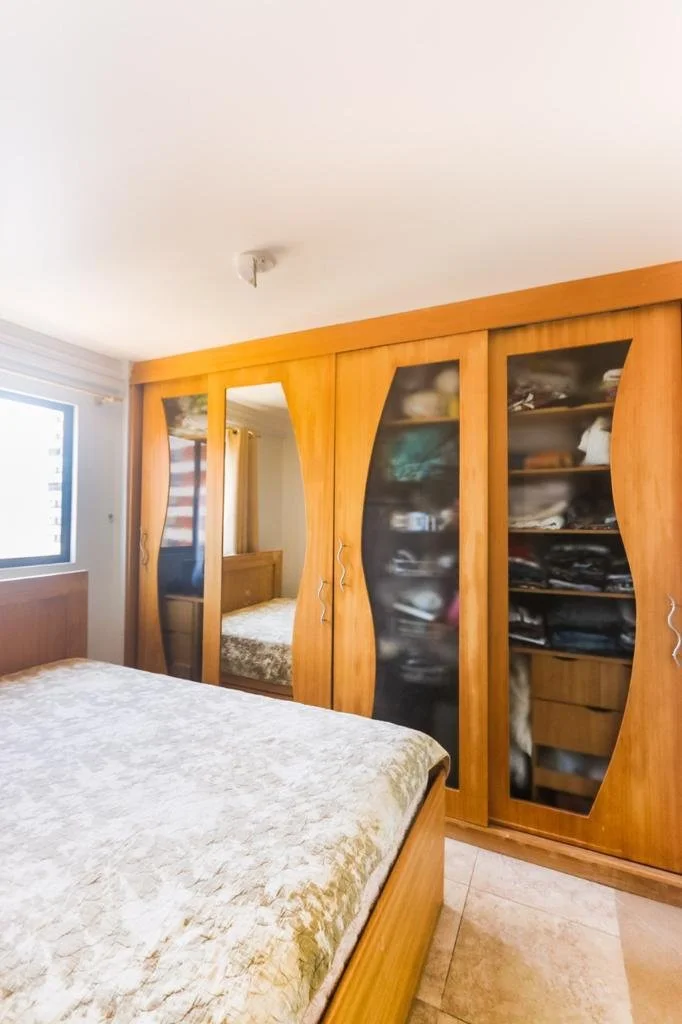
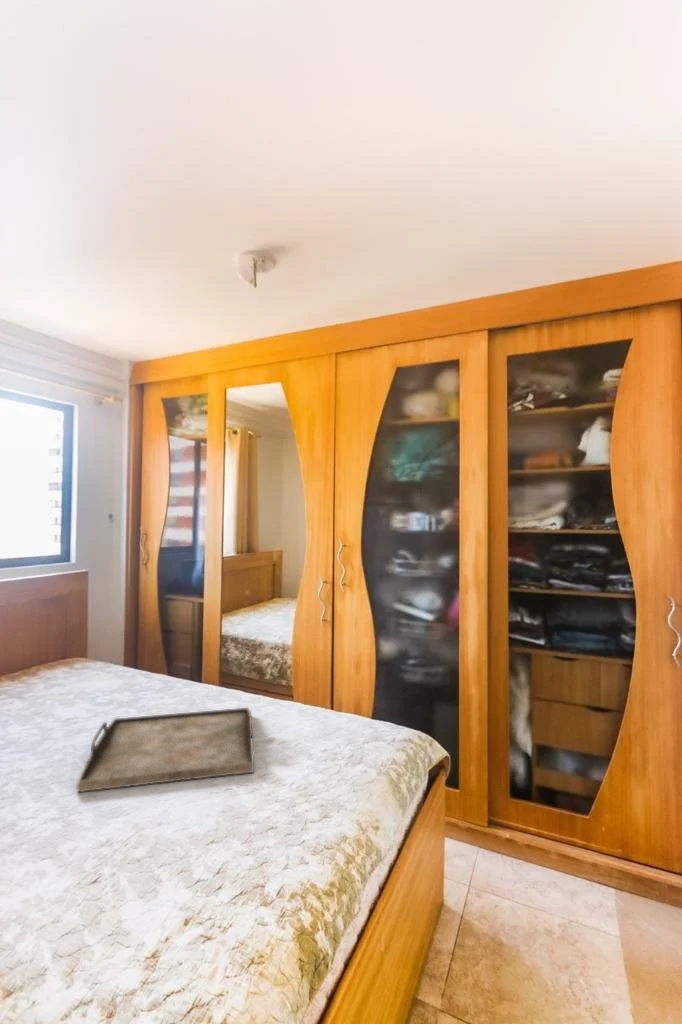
+ serving tray [76,707,255,793]
